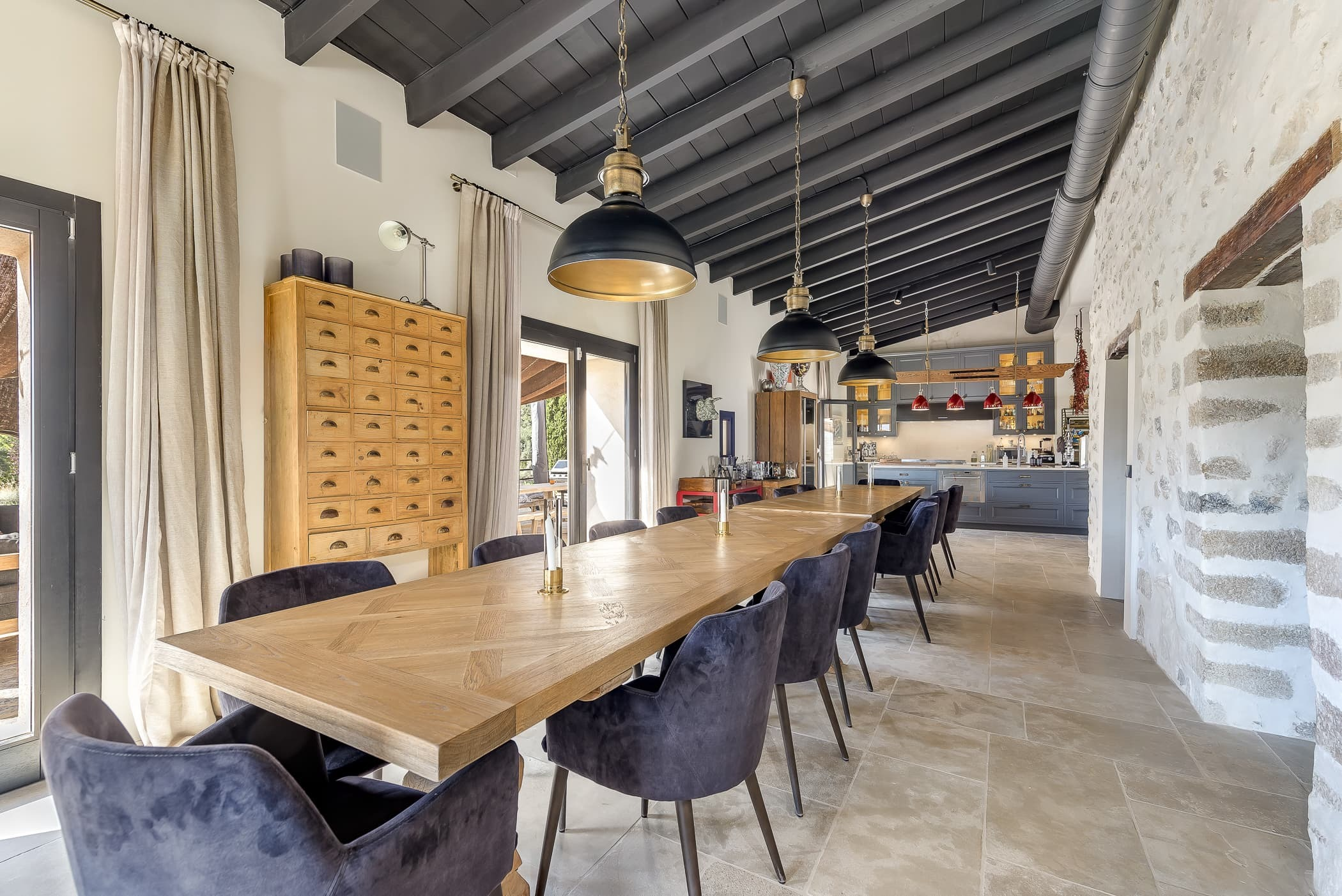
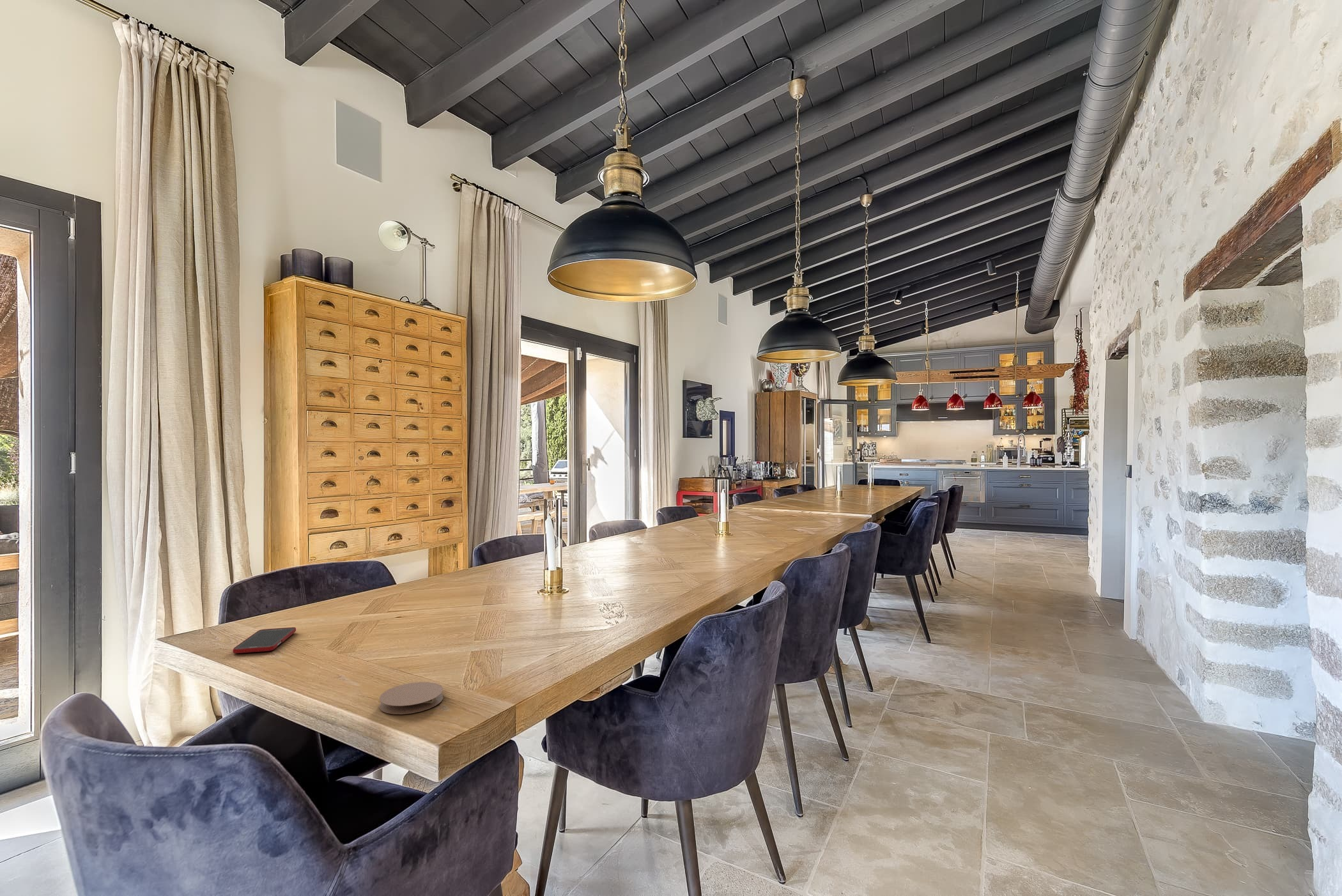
+ cell phone [232,627,297,654]
+ coaster [378,681,444,715]
